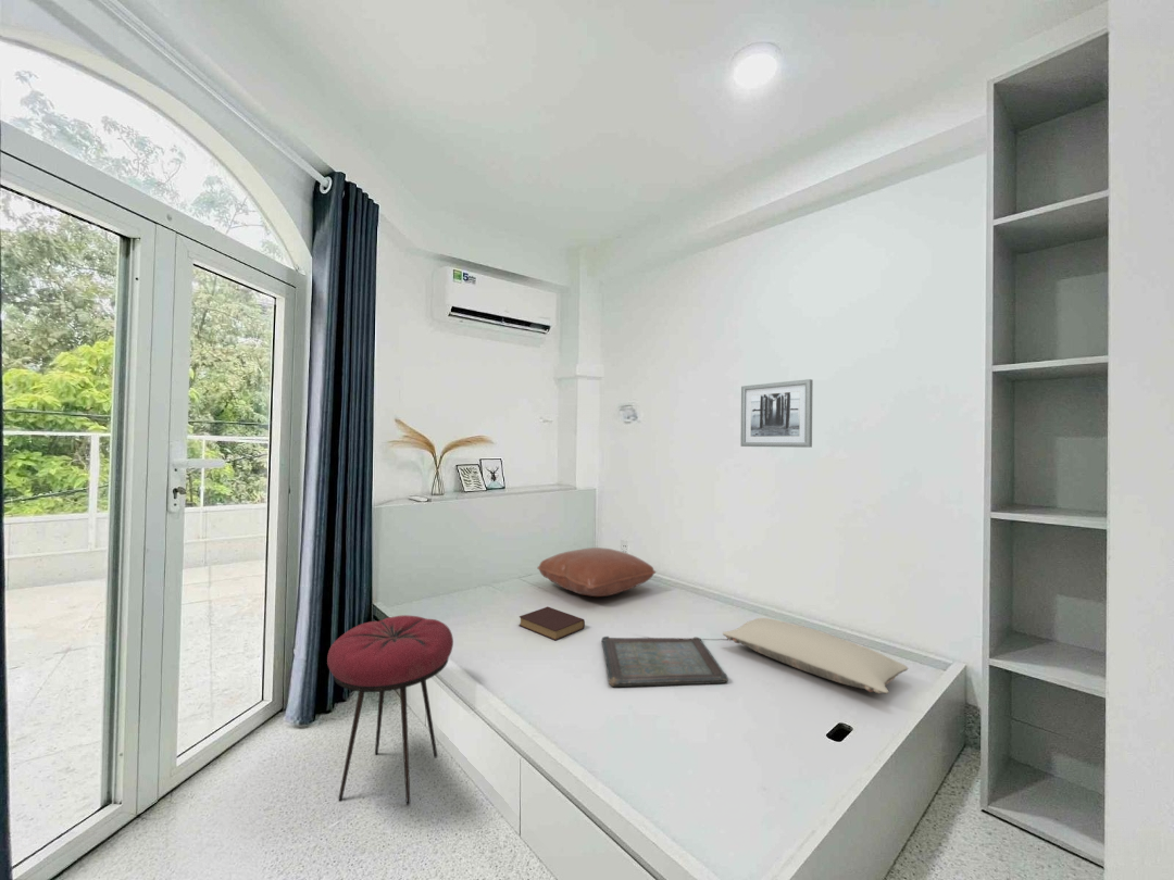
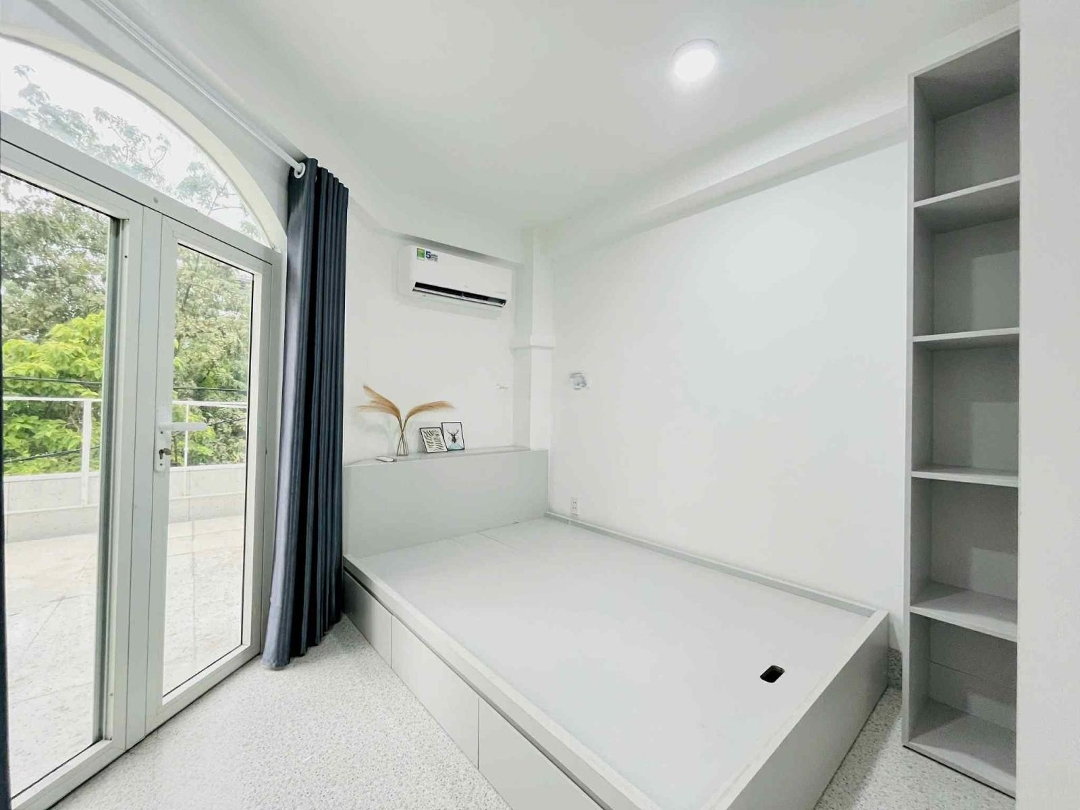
- pillow [536,546,657,598]
- book [517,606,586,641]
- serving tray [600,636,729,688]
- wall art [739,378,814,449]
- stool [326,614,454,806]
- pillow [722,617,909,694]
